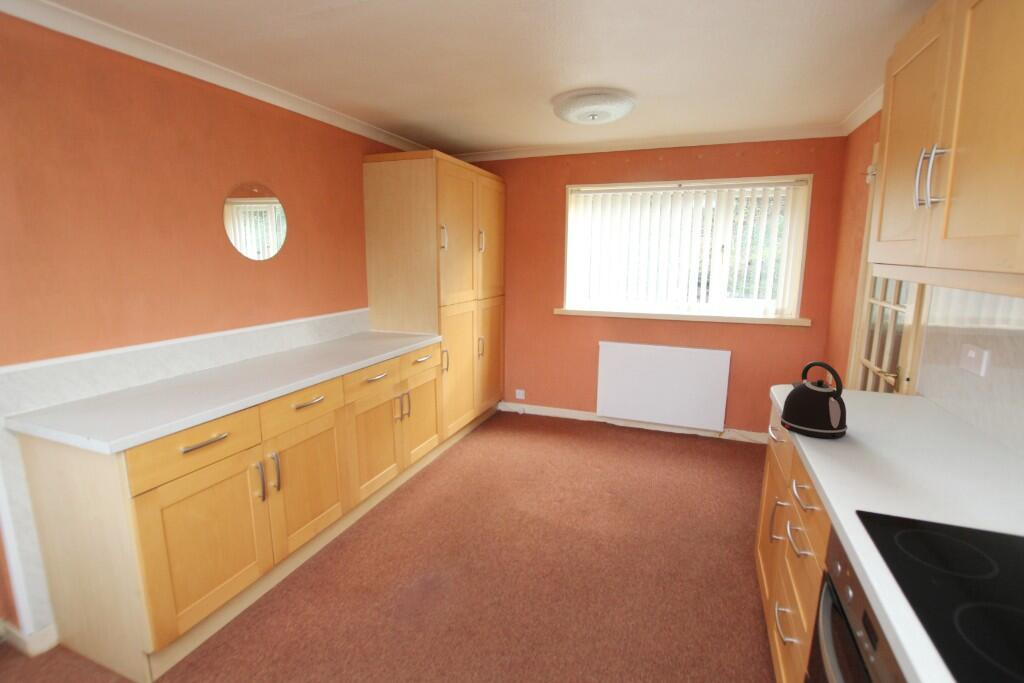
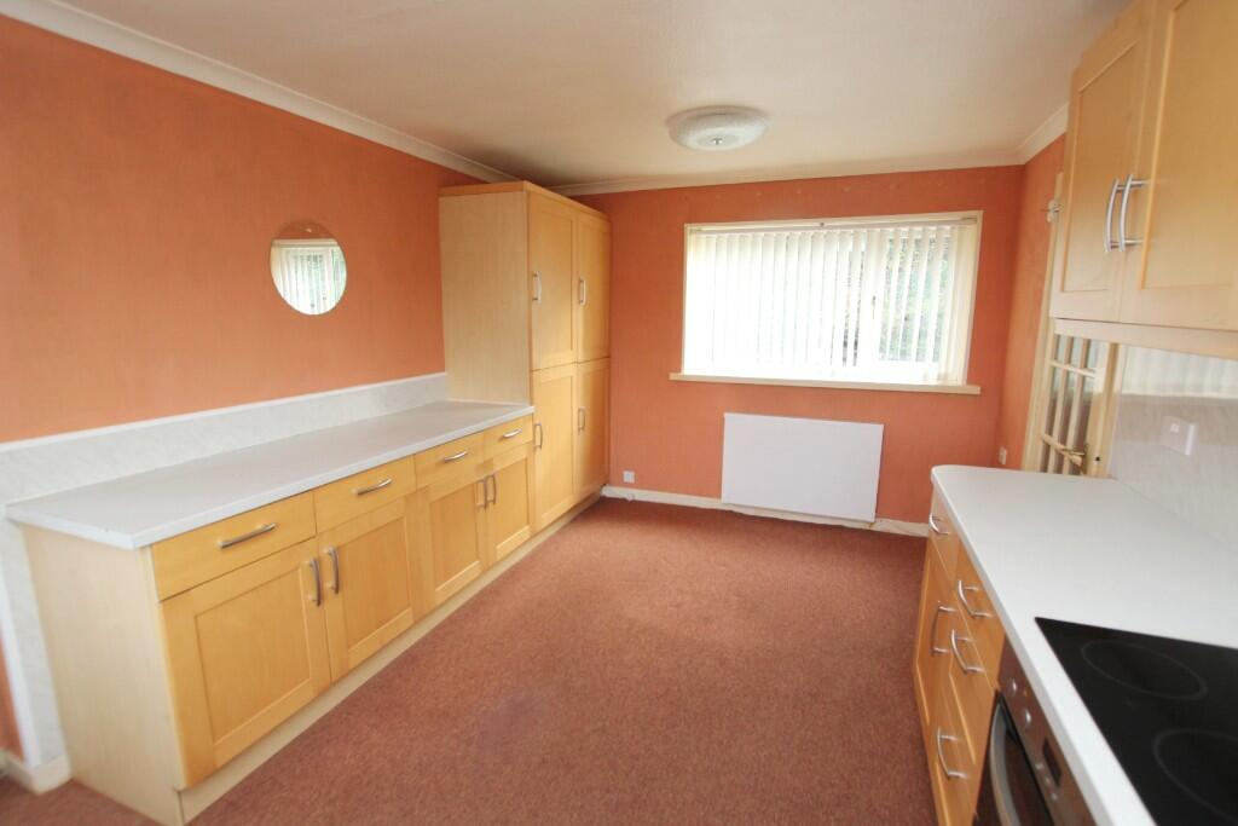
- kettle [779,360,849,439]
